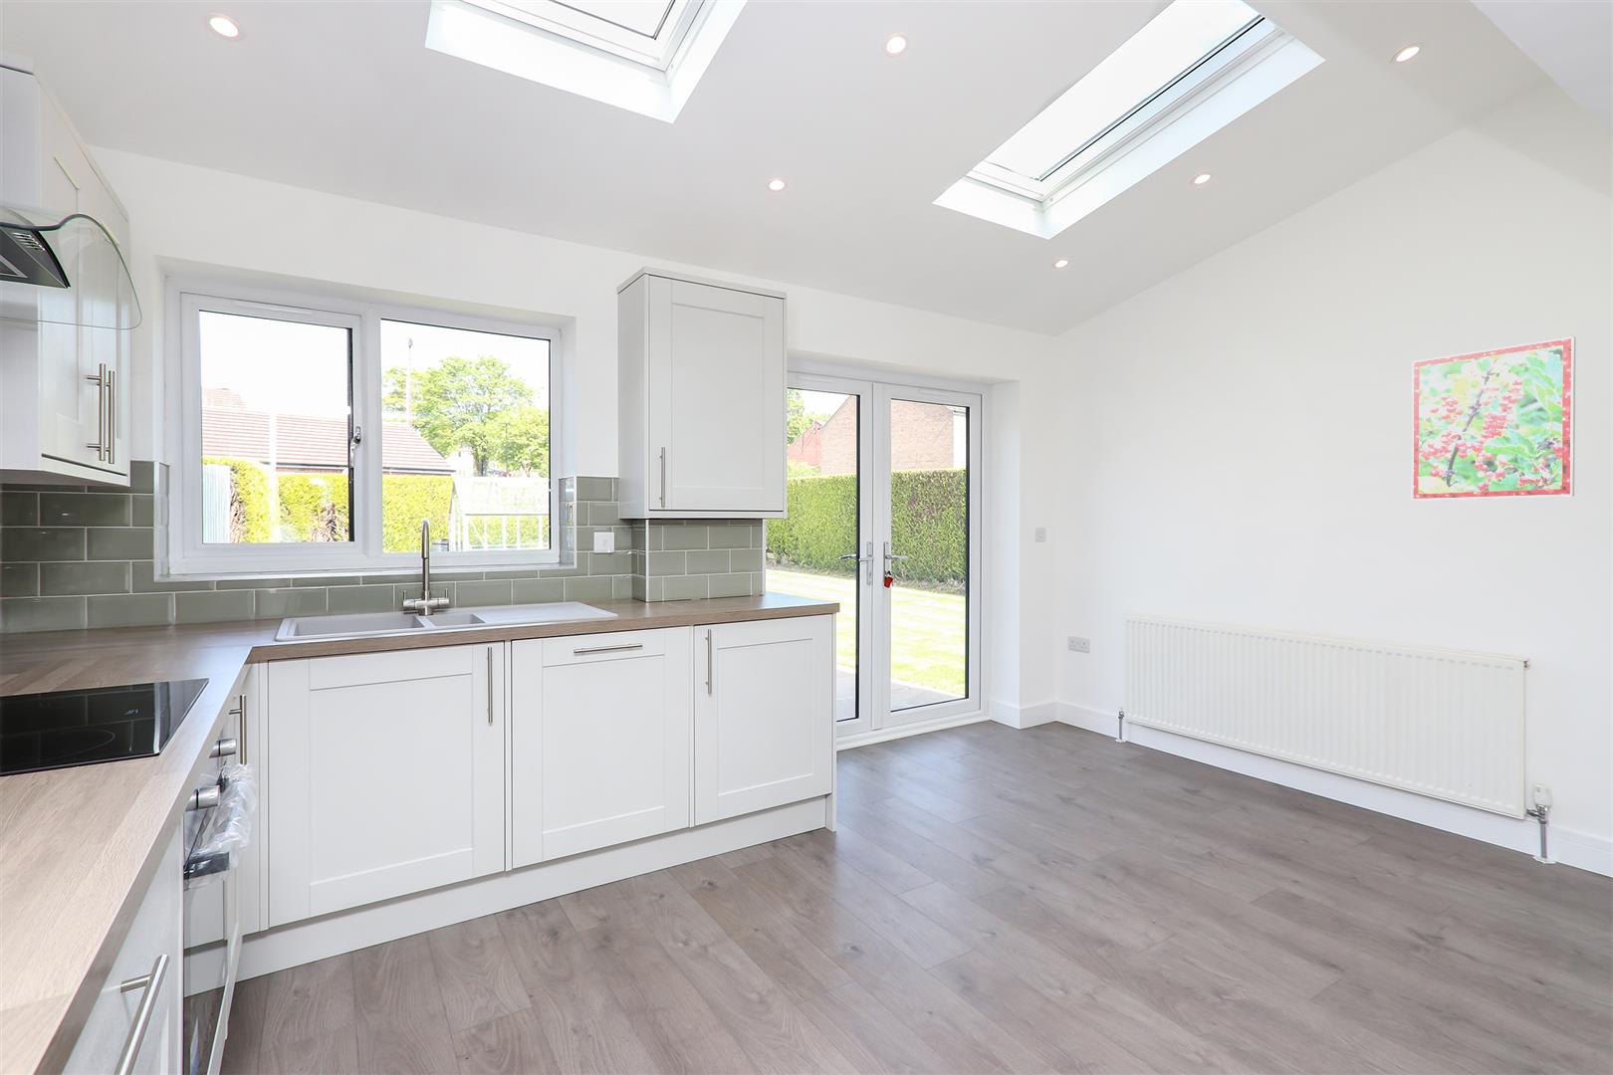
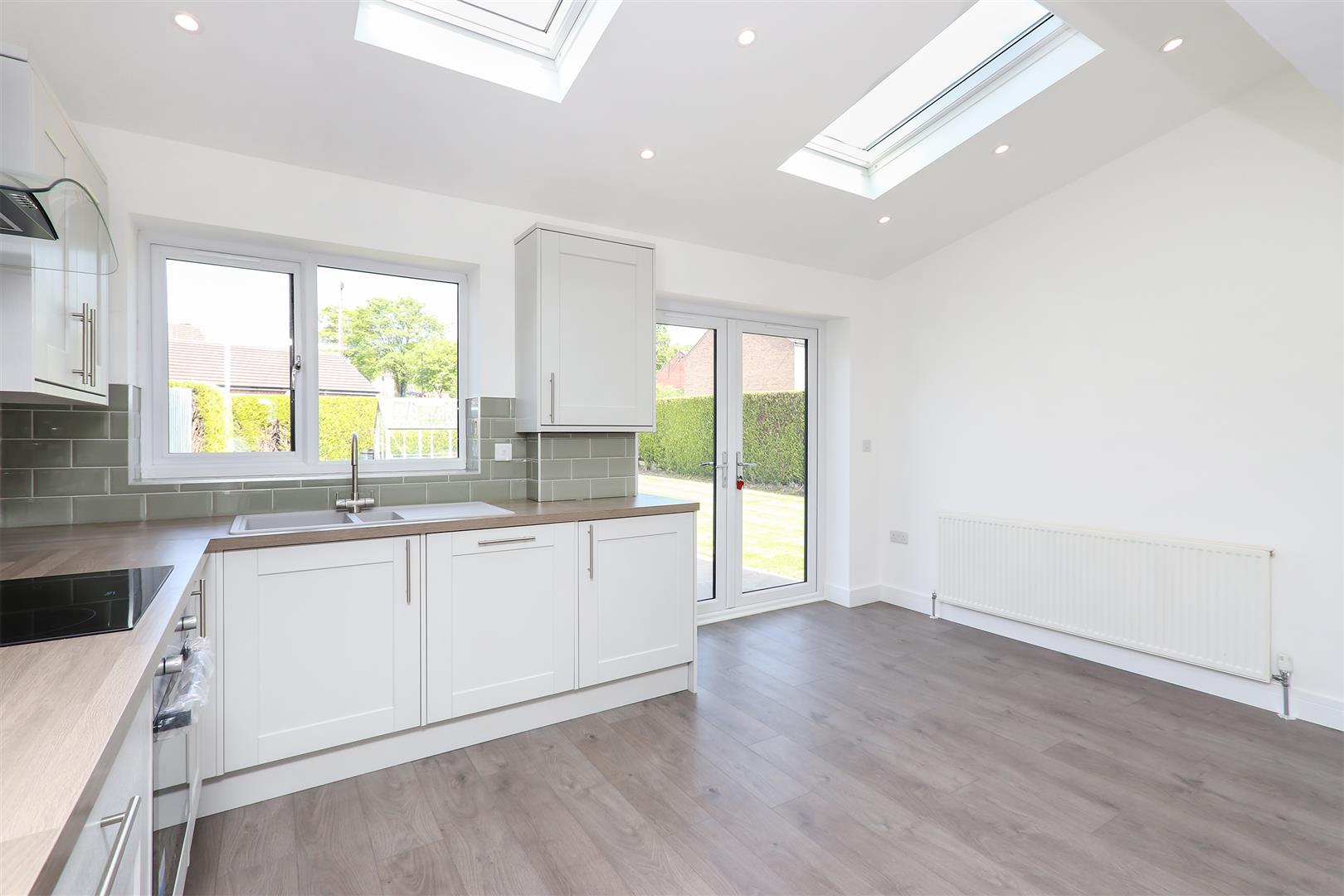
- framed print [1411,336,1576,502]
